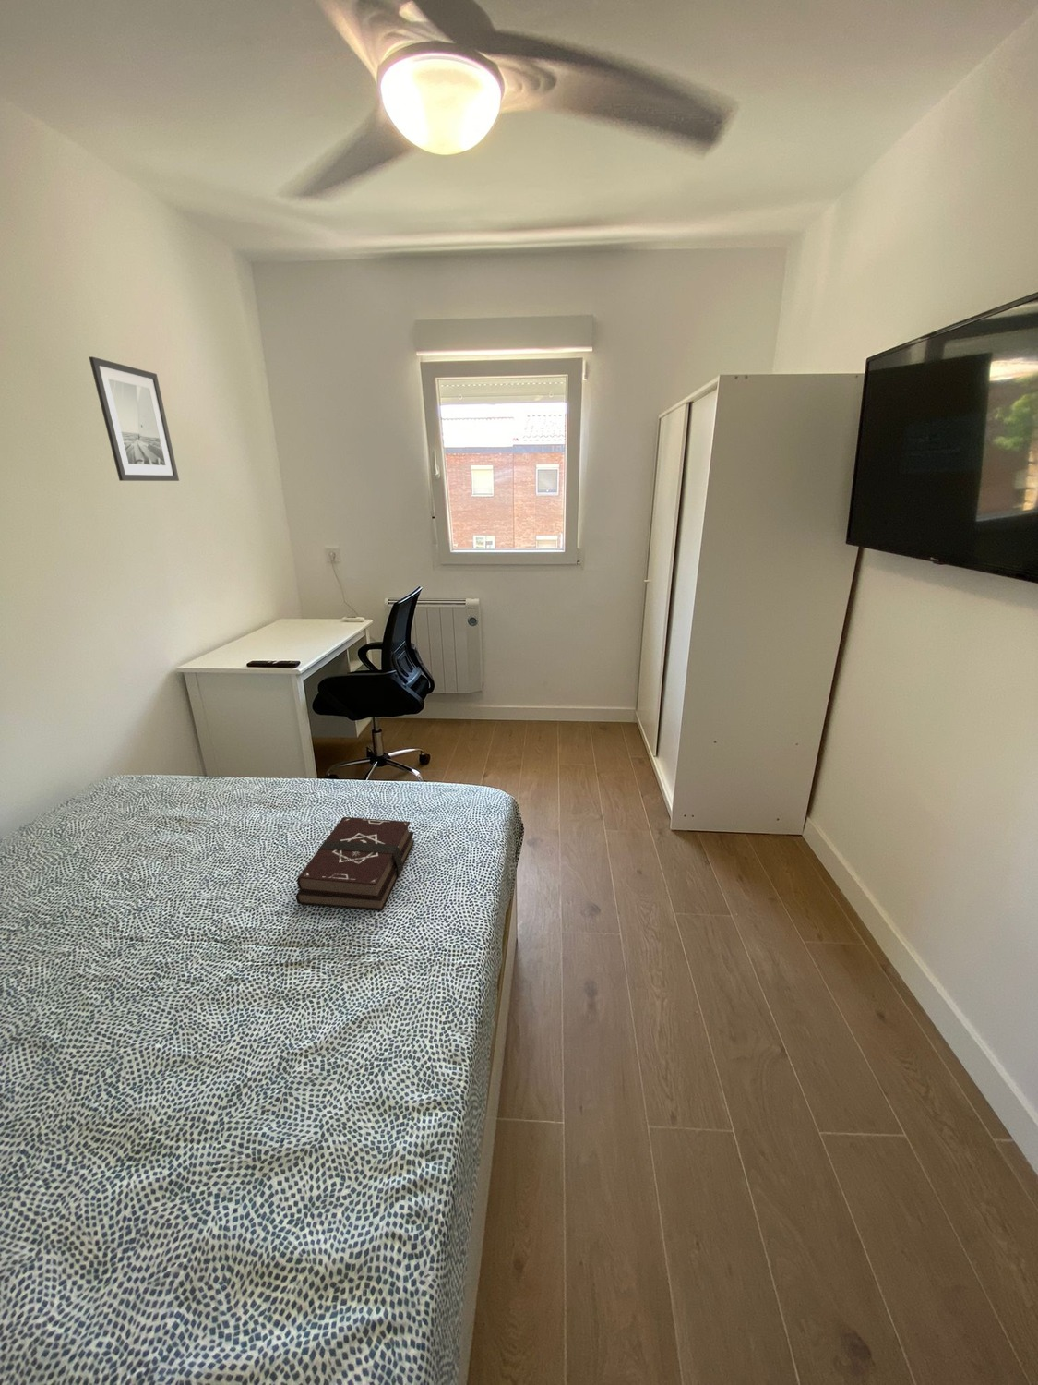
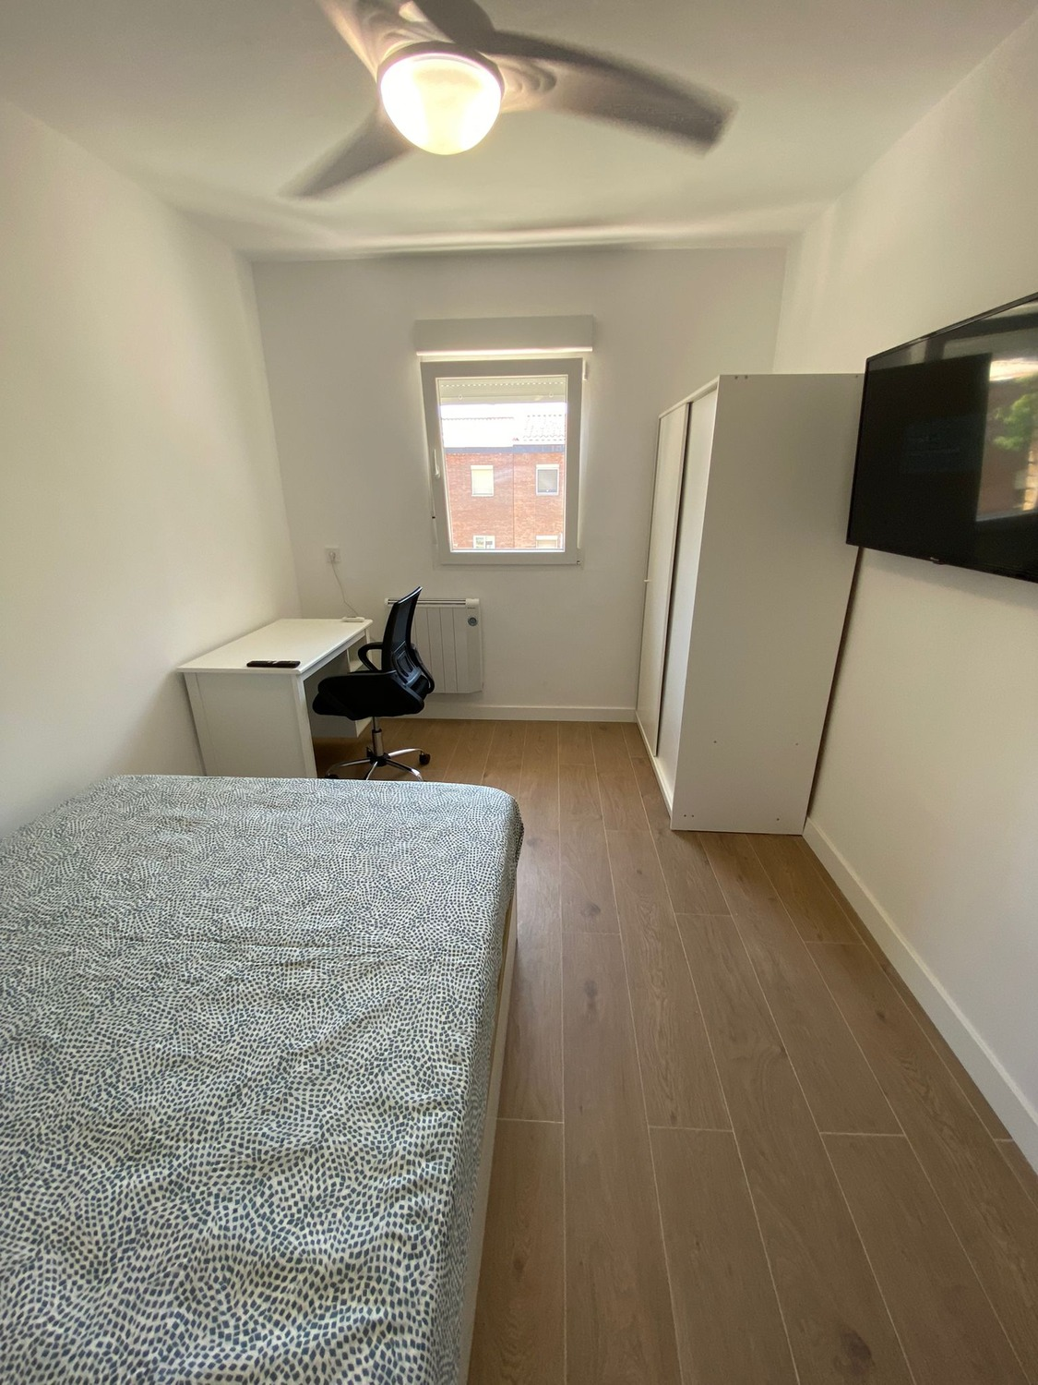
- wall art [88,356,180,482]
- hardback book [295,816,415,912]
